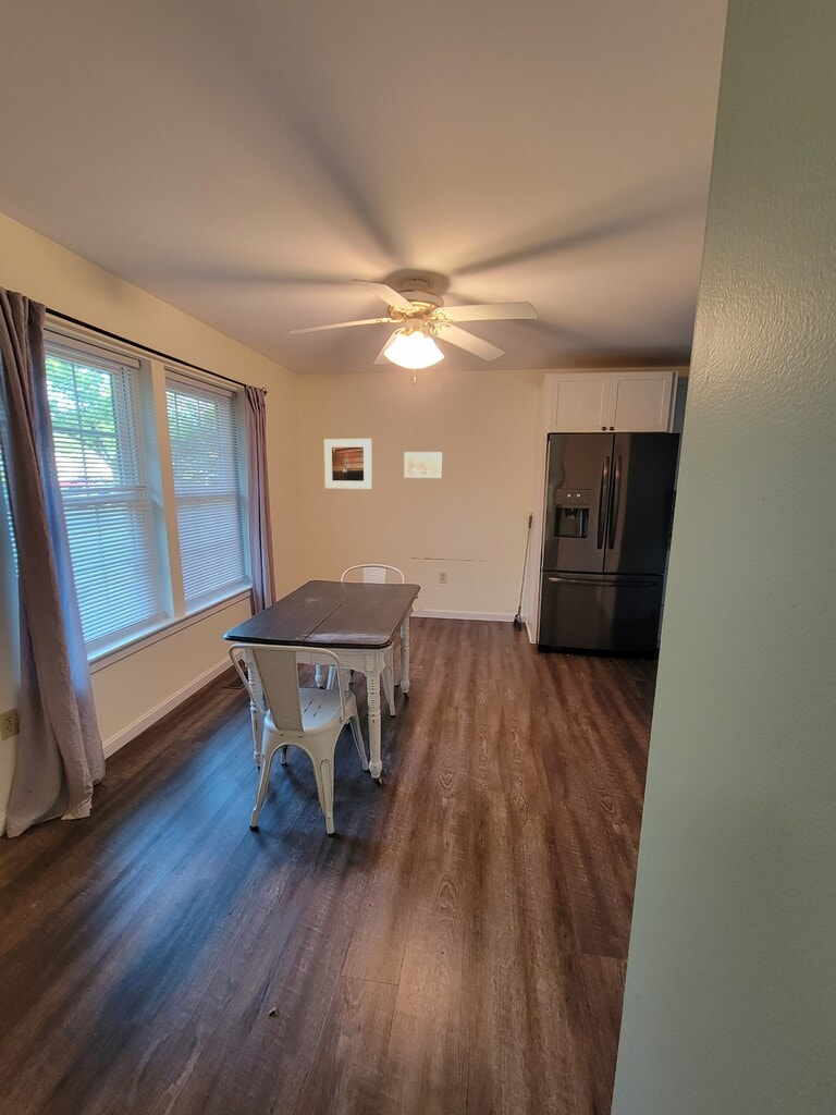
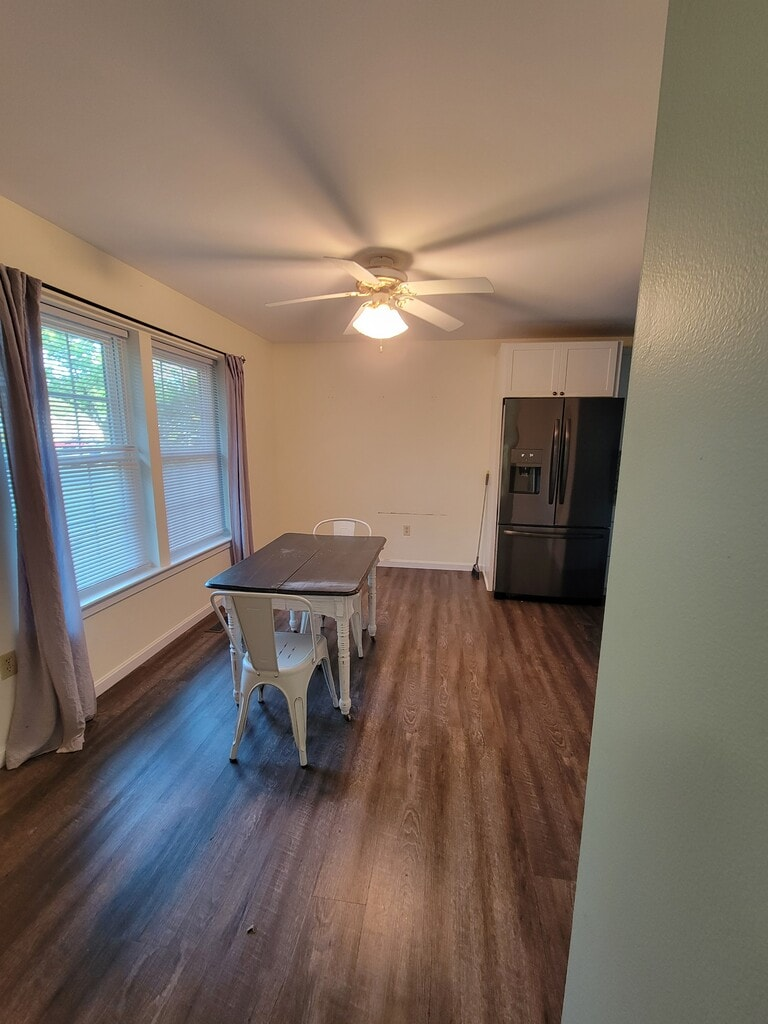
- wall art [404,451,443,479]
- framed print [323,438,373,490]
